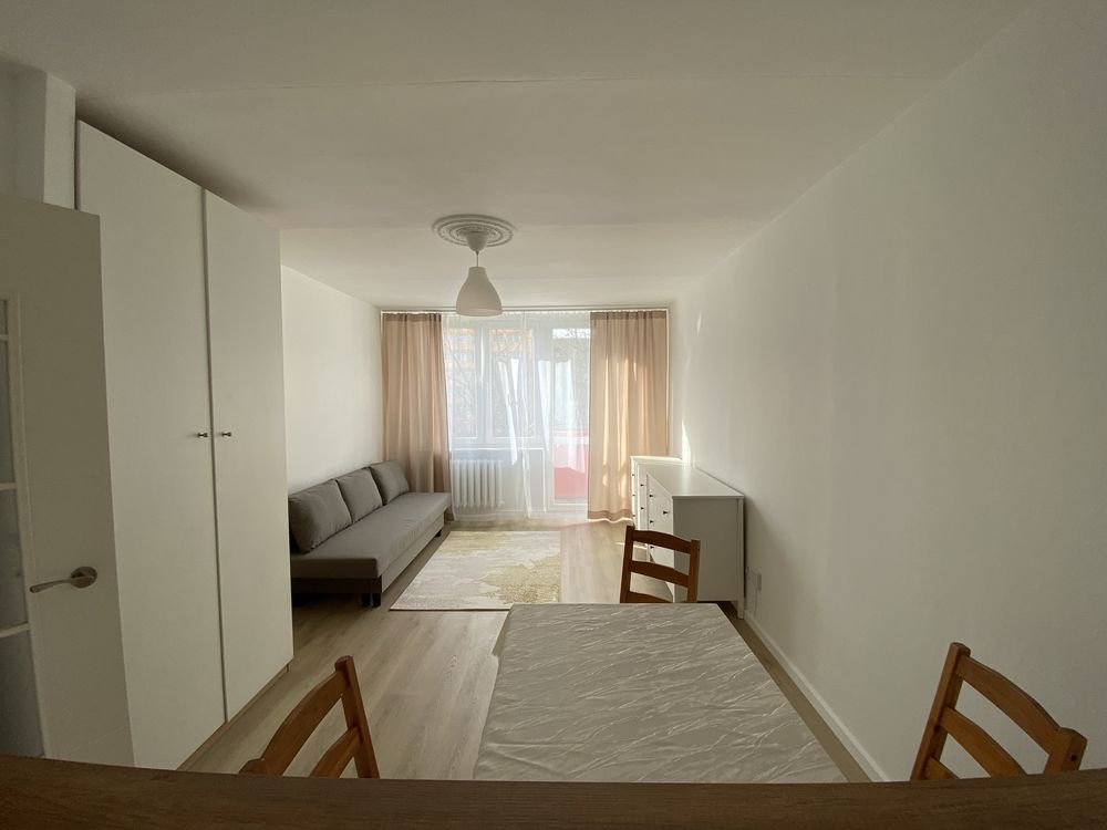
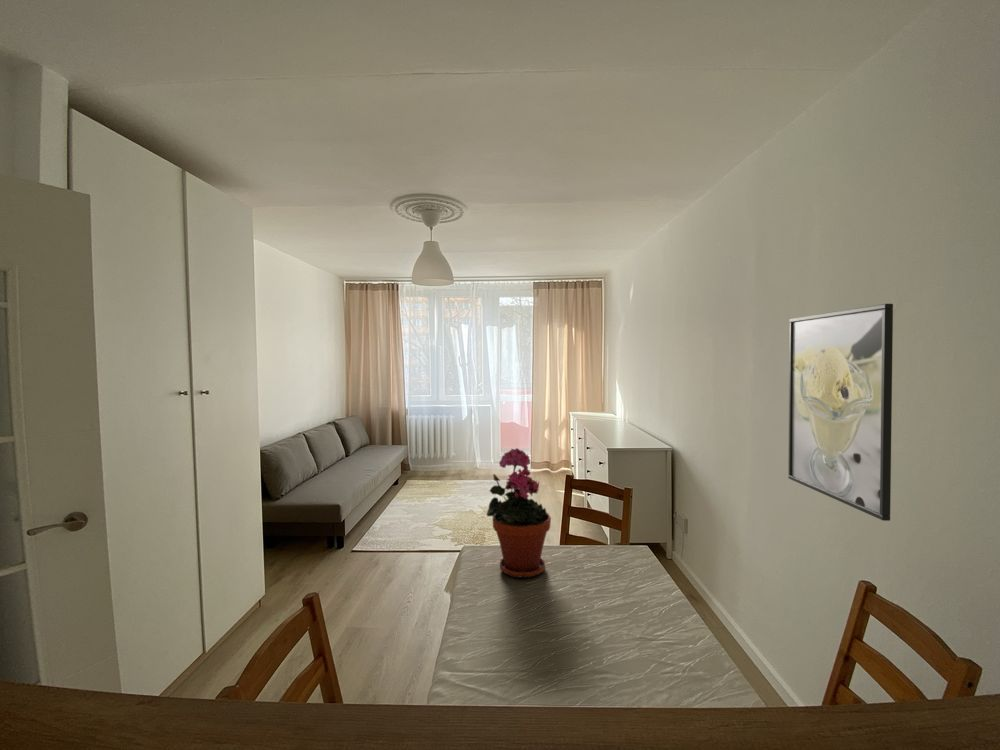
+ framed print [787,303,894,522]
+ potted plant [486,447,552,579]
